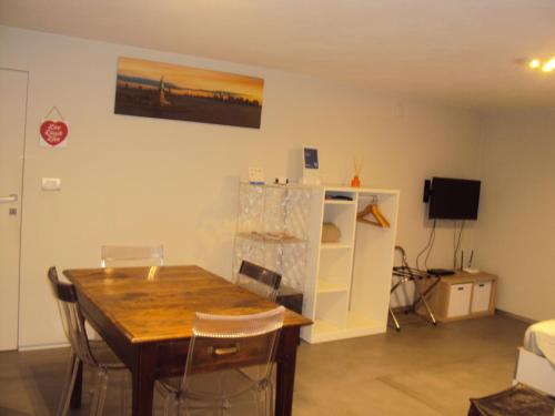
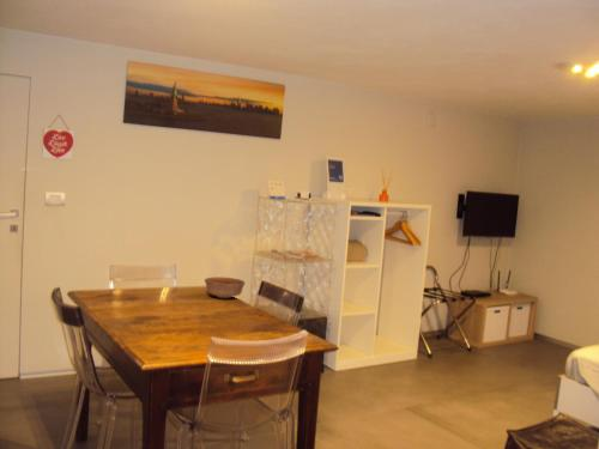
+ bowl [204,277,247,299]
